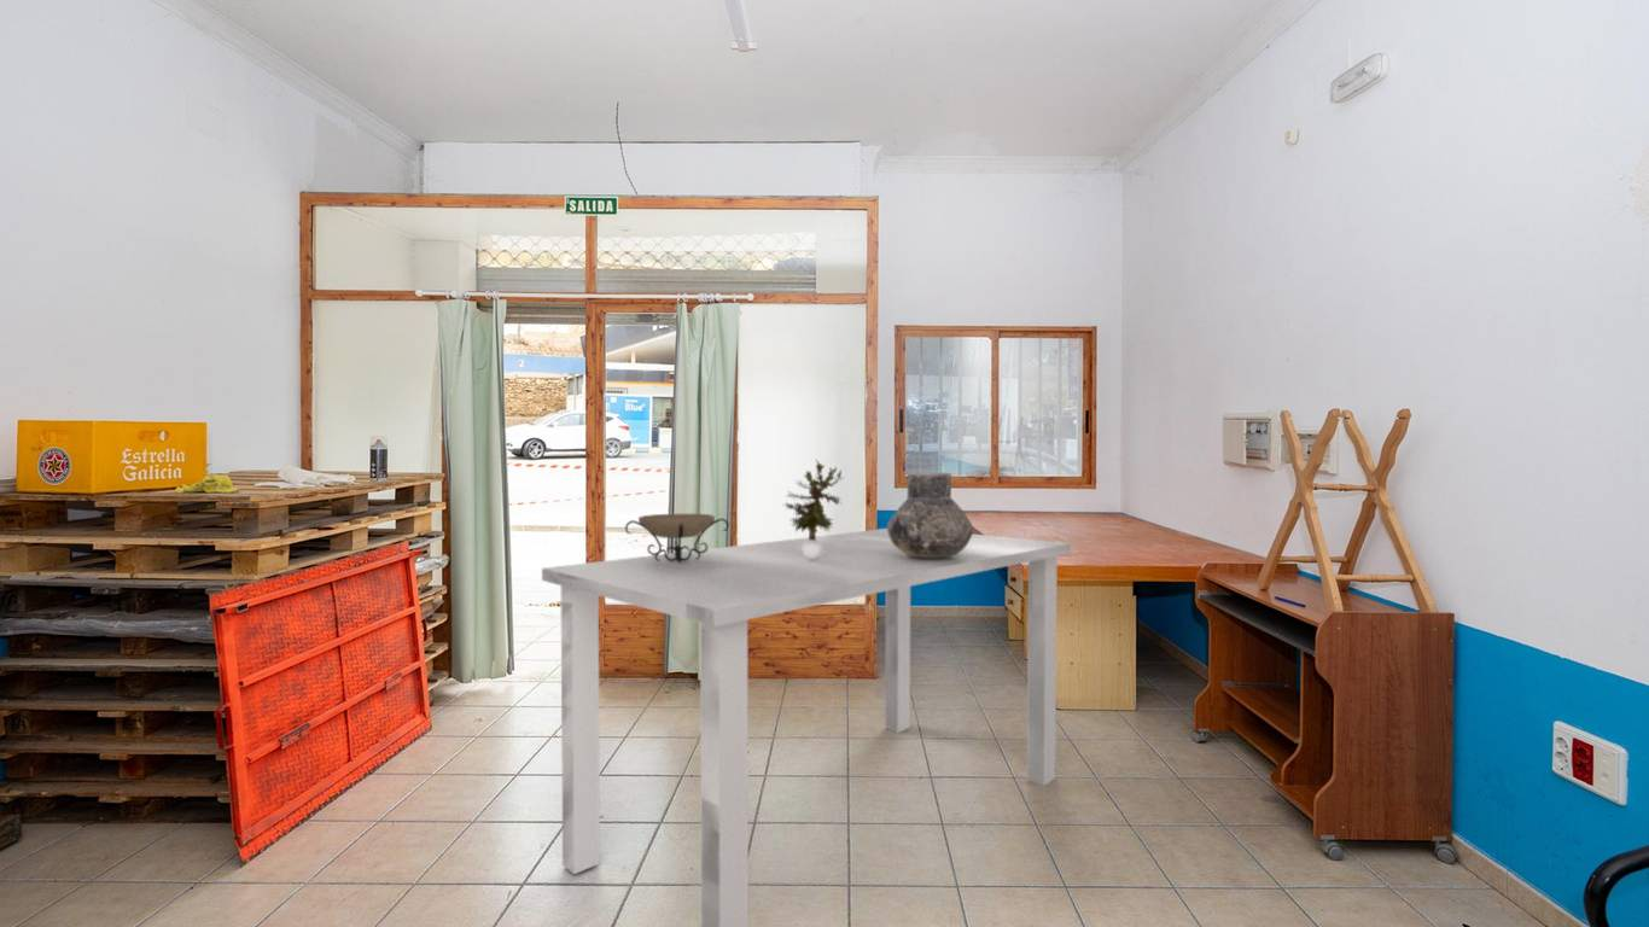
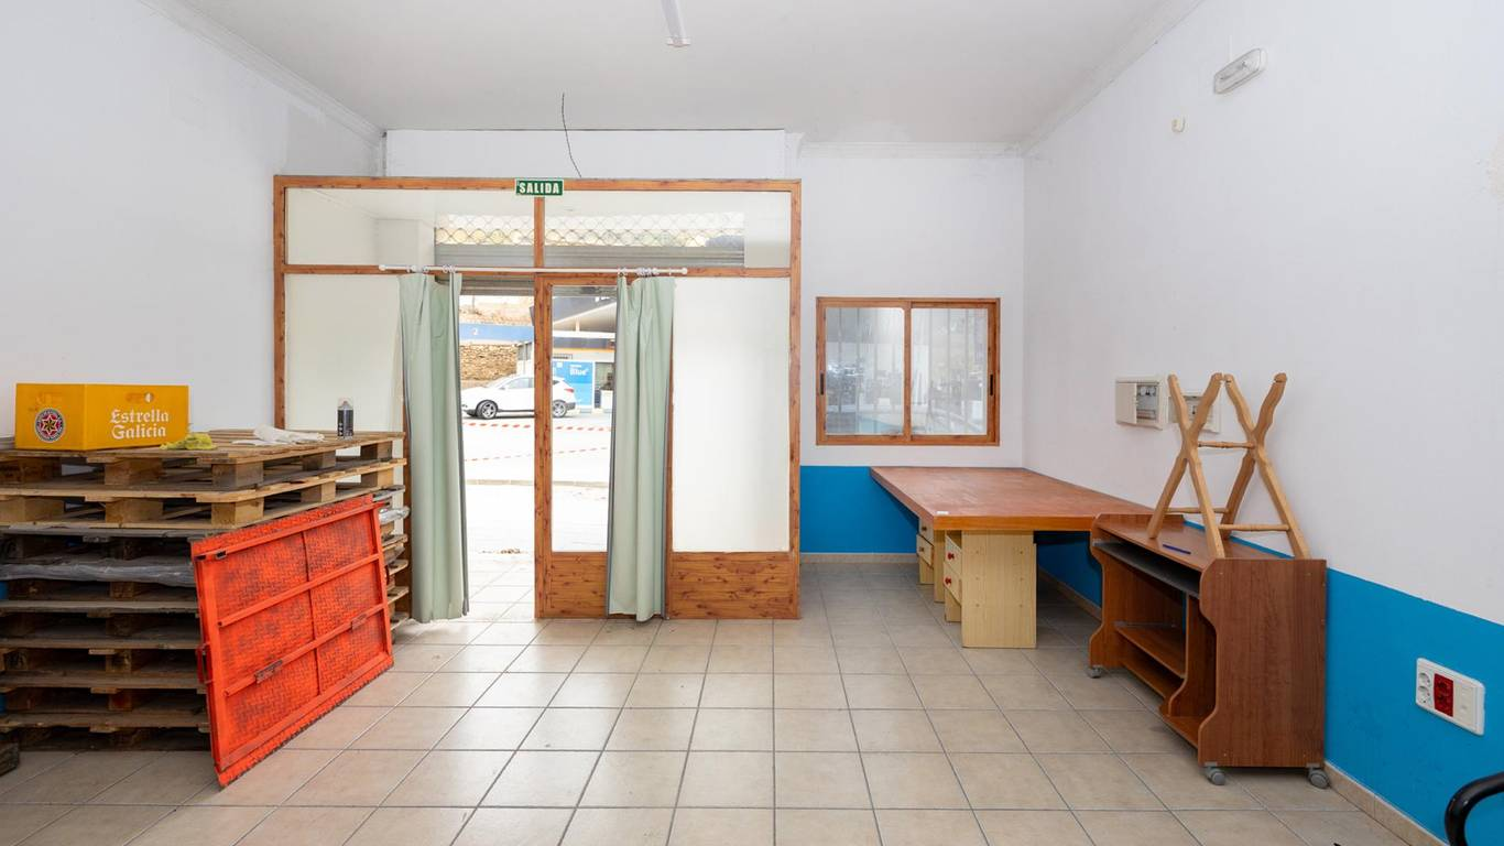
- vase [886,471,974,559]
- decorative bowl [624,512,730,562]
- potted plant [780,457,845,560]
- dining table [541,527,1072,927]
